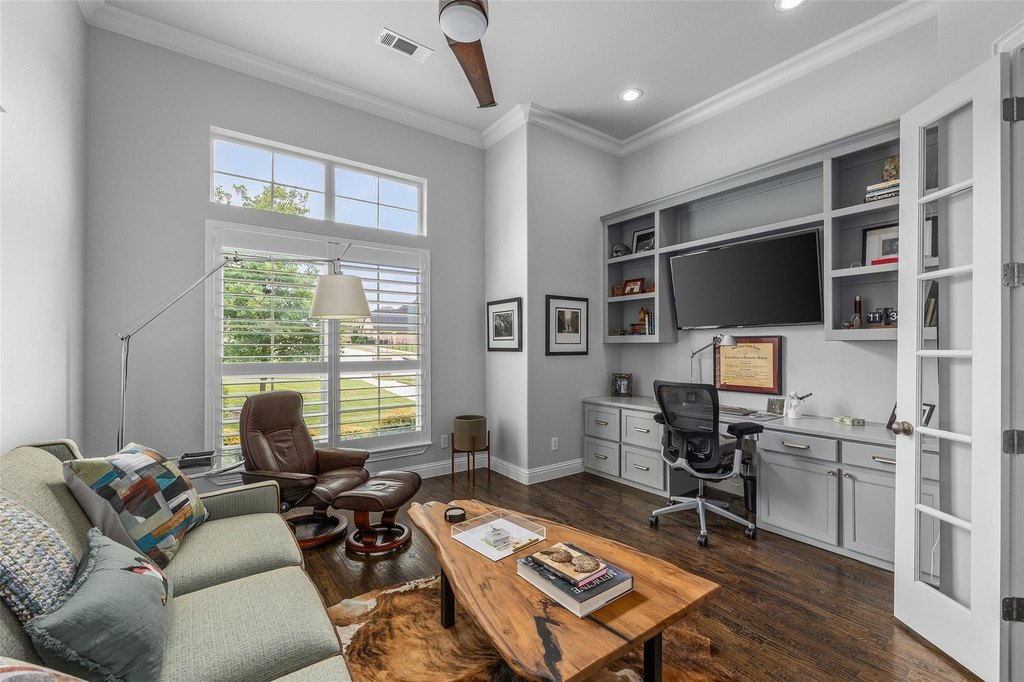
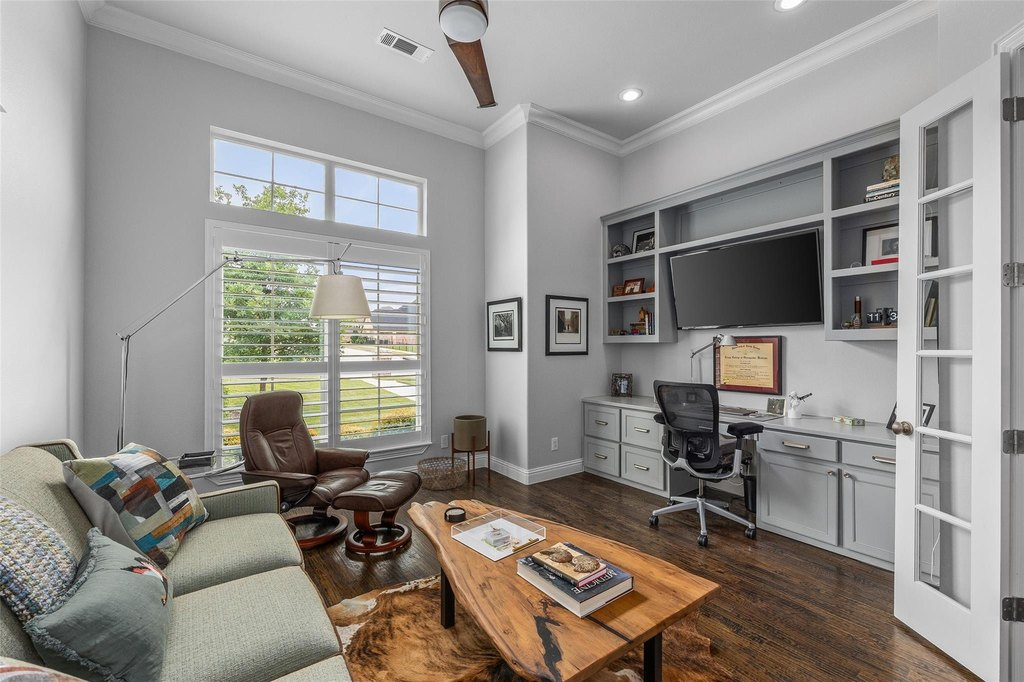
+ basket [416,456,468,491]
